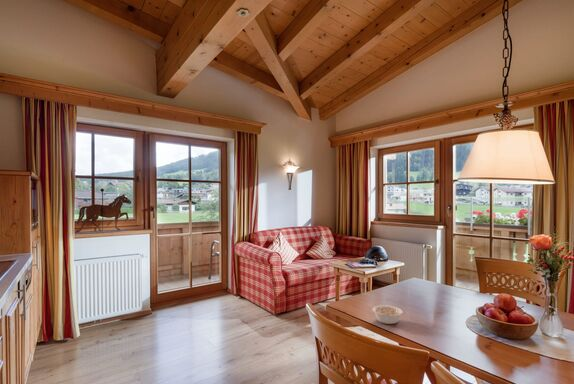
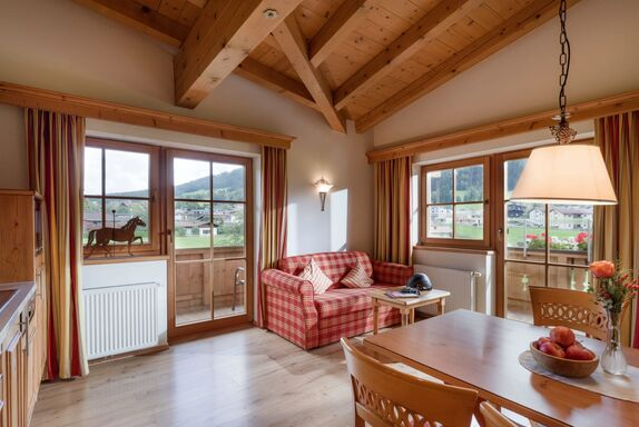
- legume [371,304,409,325]
